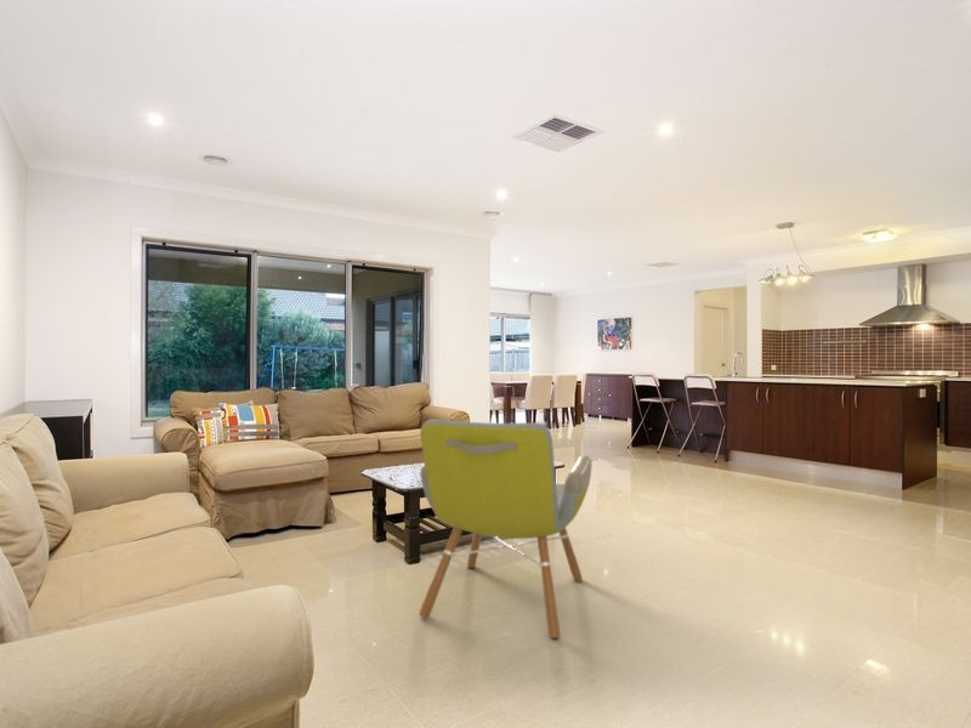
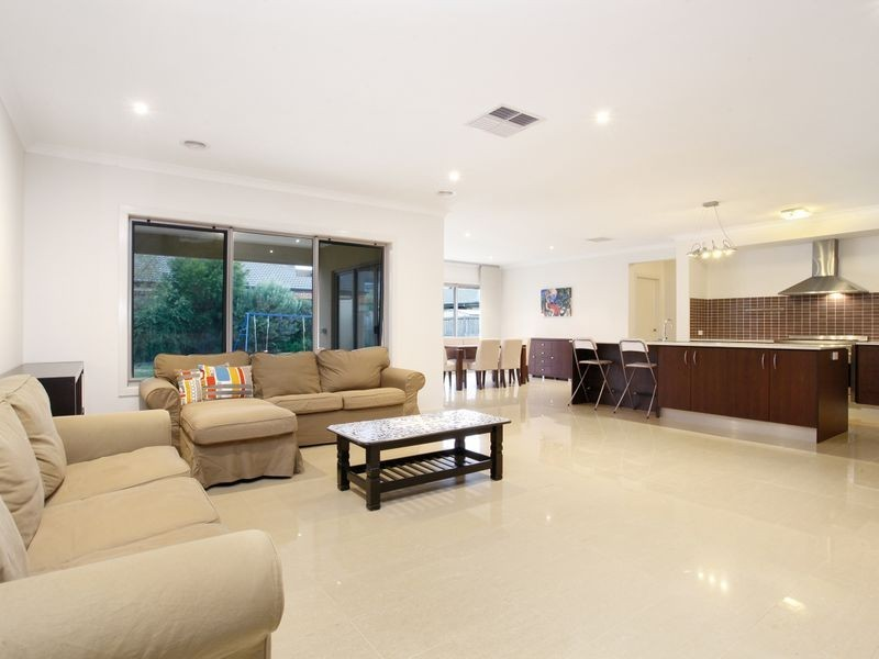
- armchair [419,417,594,639]
